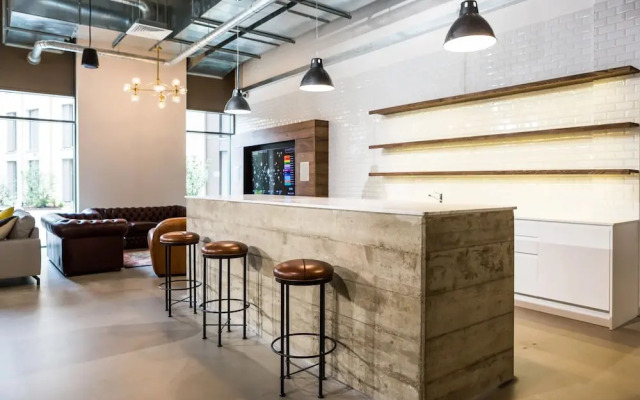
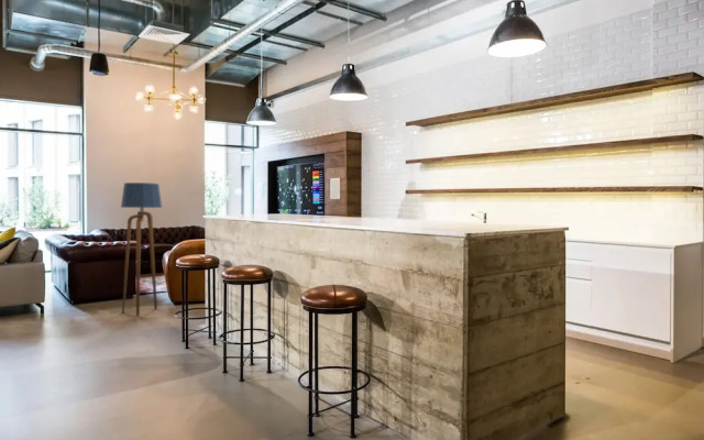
+ floor lamp [120,182,163,317]
